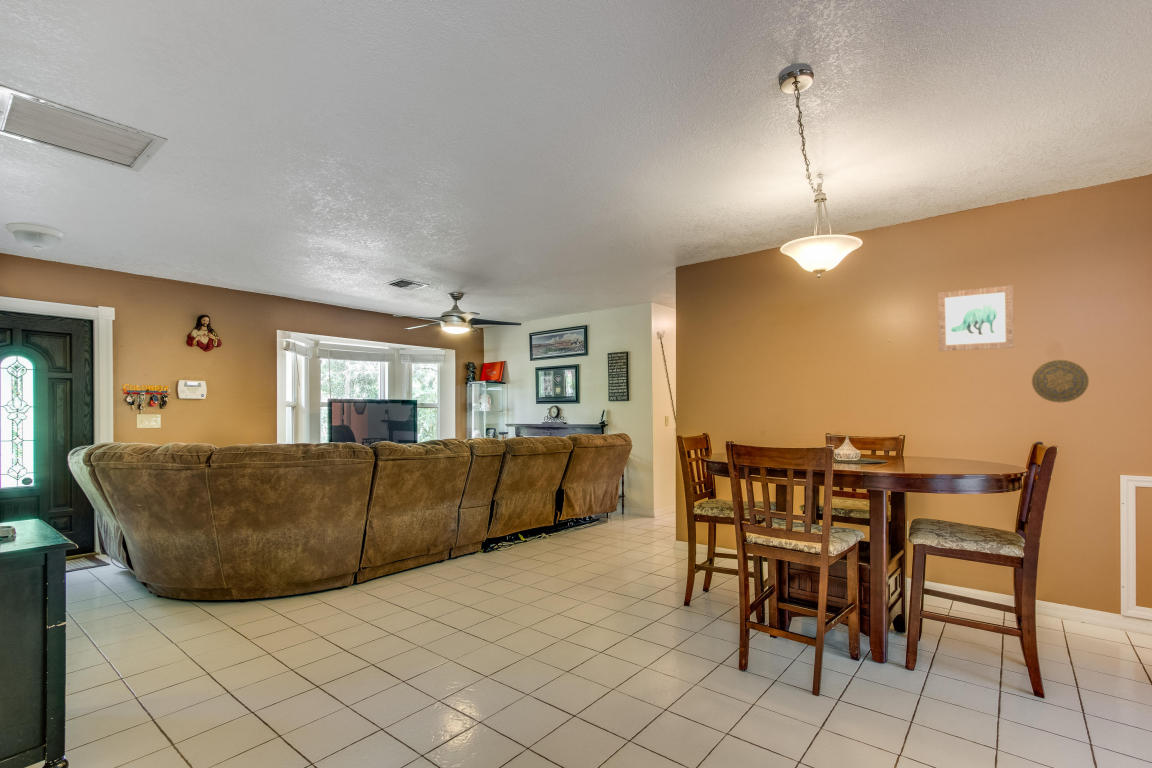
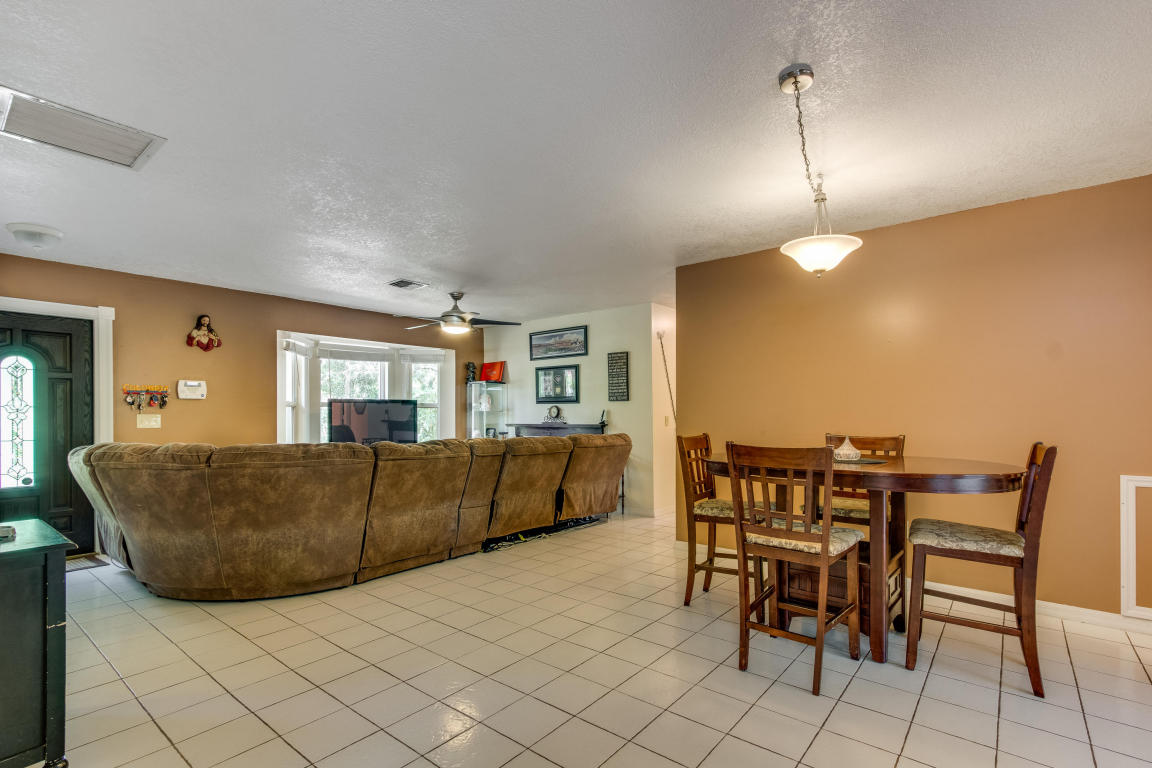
- decorative plate [1031,359,1090,403]
- wall art [937,284,1015,352]
